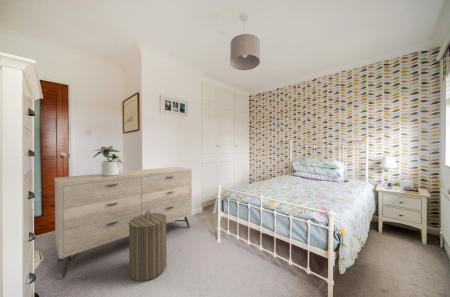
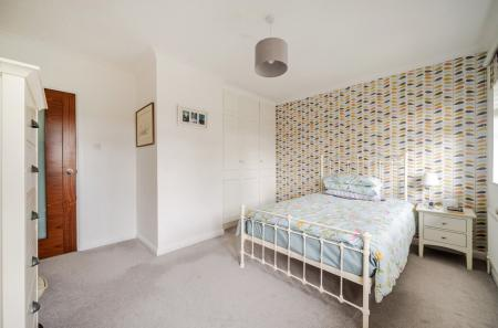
- dresser [53,166,193,279]
- laundry hamper [128,211,167,282]
- potted plant [92,145,124,176]
